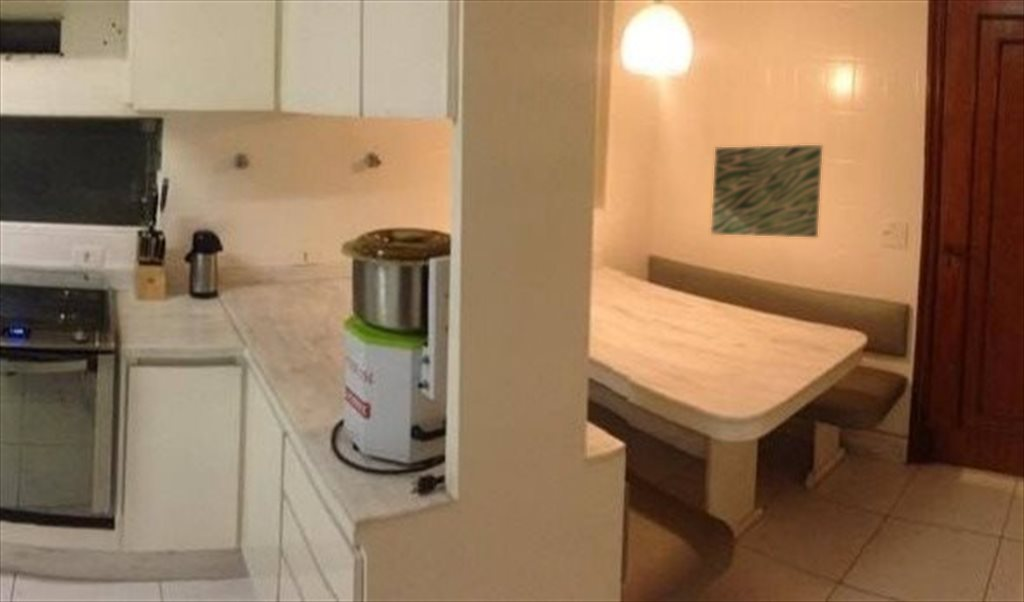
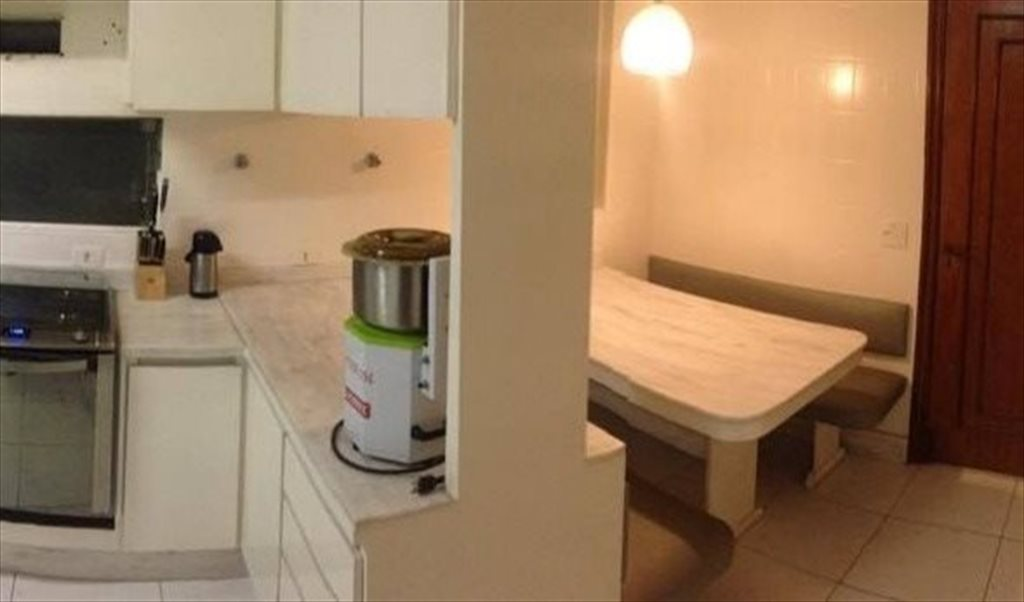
- wall art [710,144,824,238]
